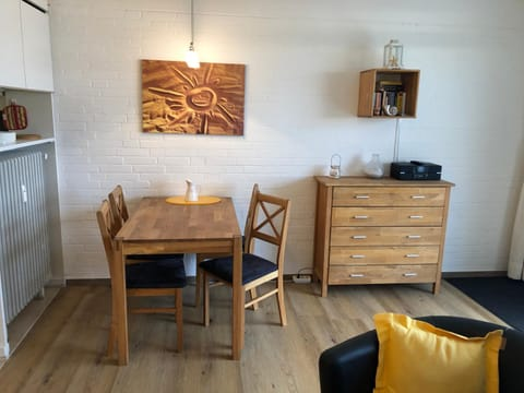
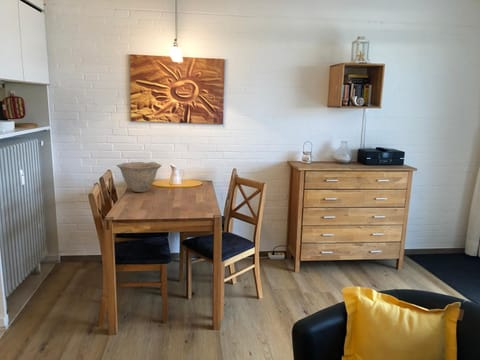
+ bowl [116,161,163,193]
